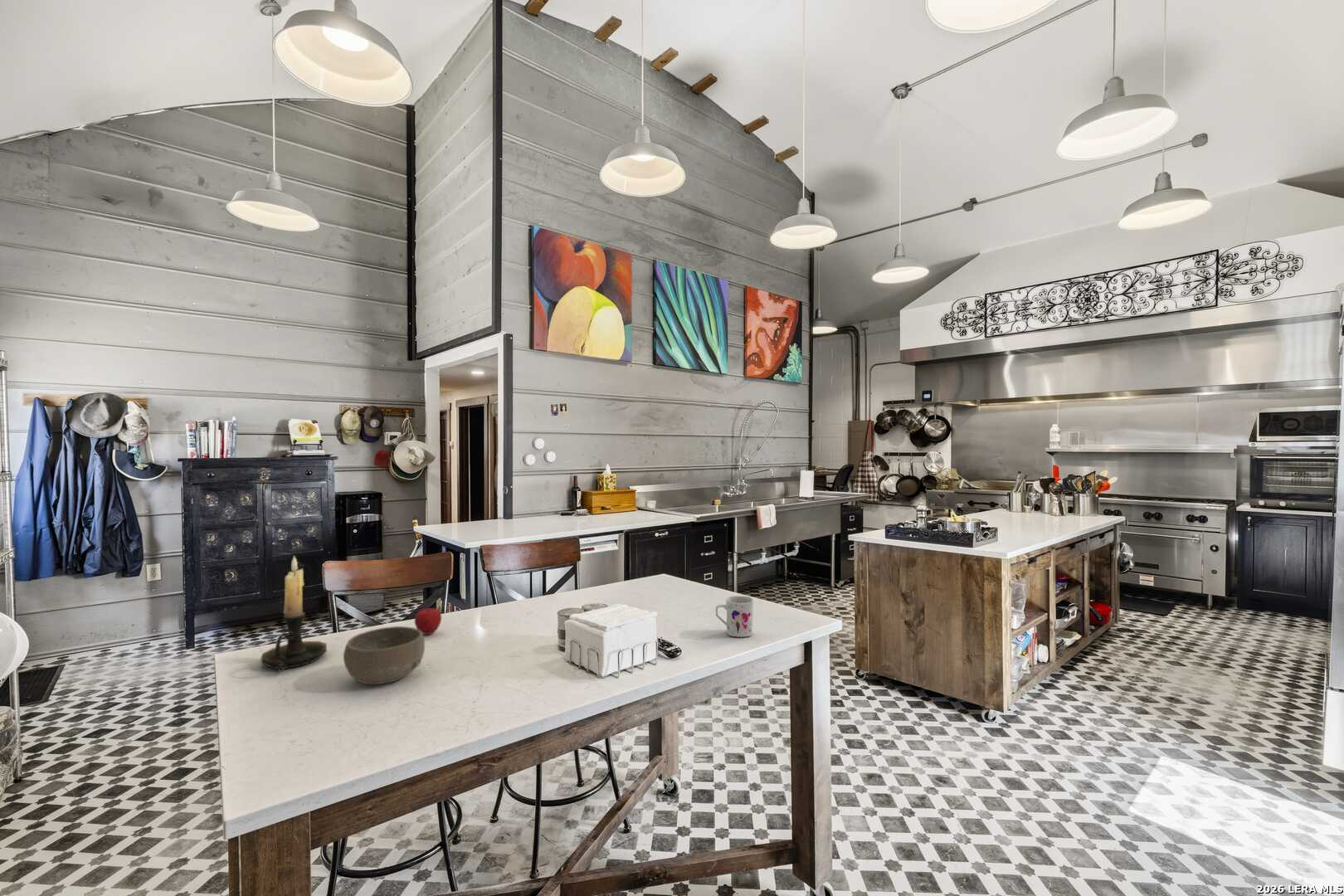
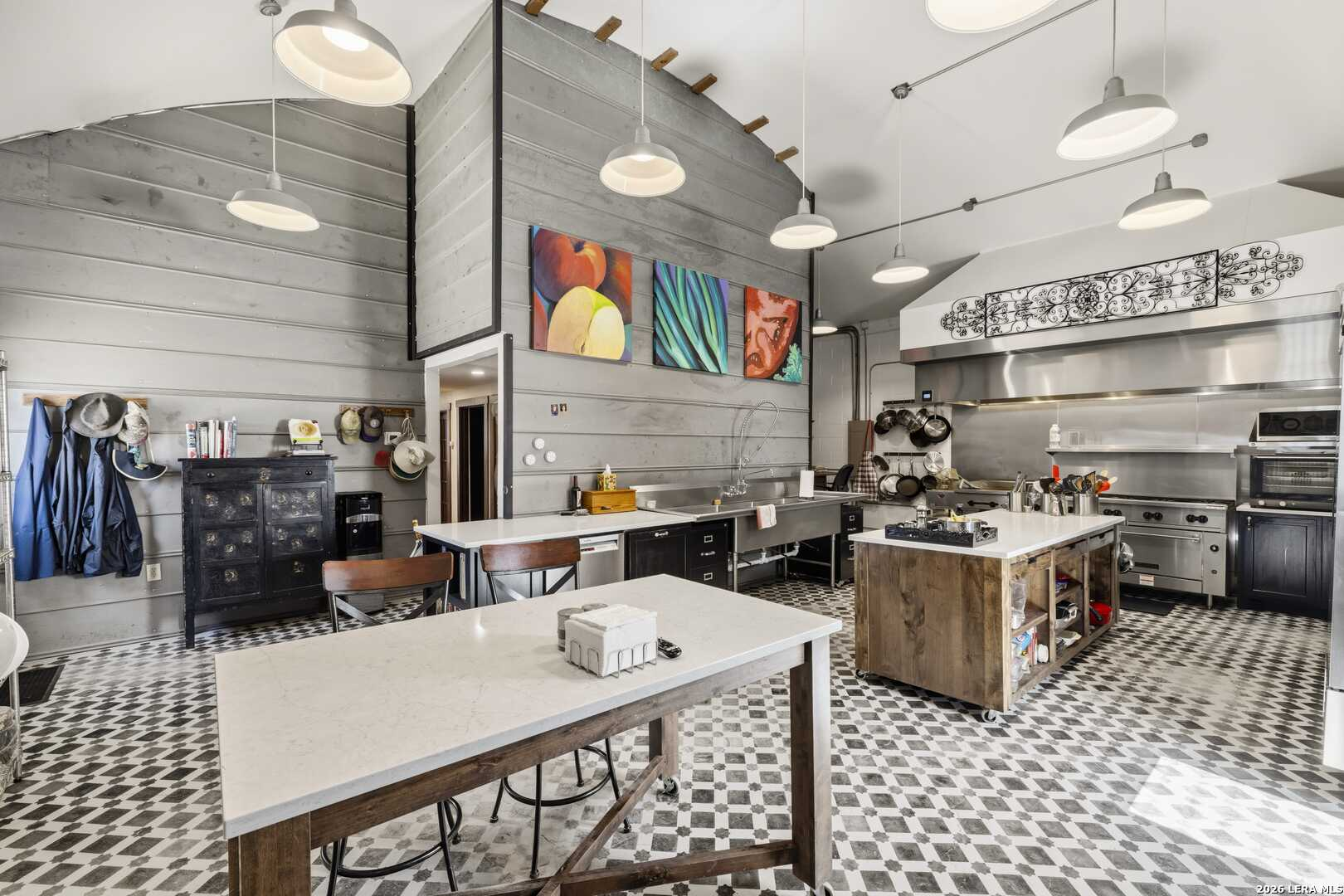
- bowl [343,626,426,685]
- mug [715,595,754,638]
- candle holder [261,555,328,673]
- apple [414,607,442,635]
